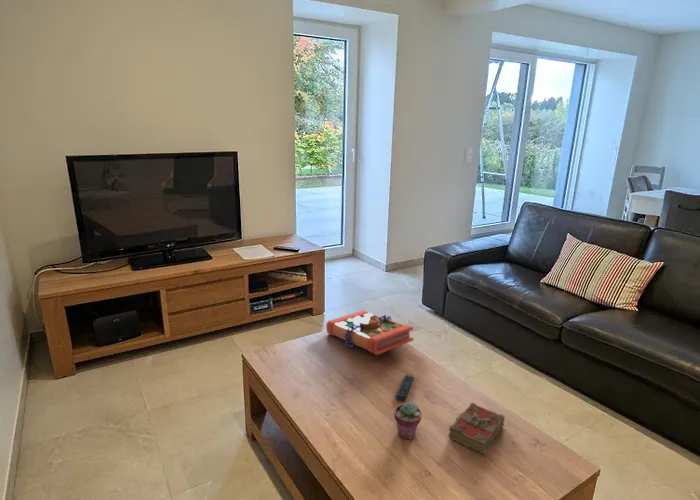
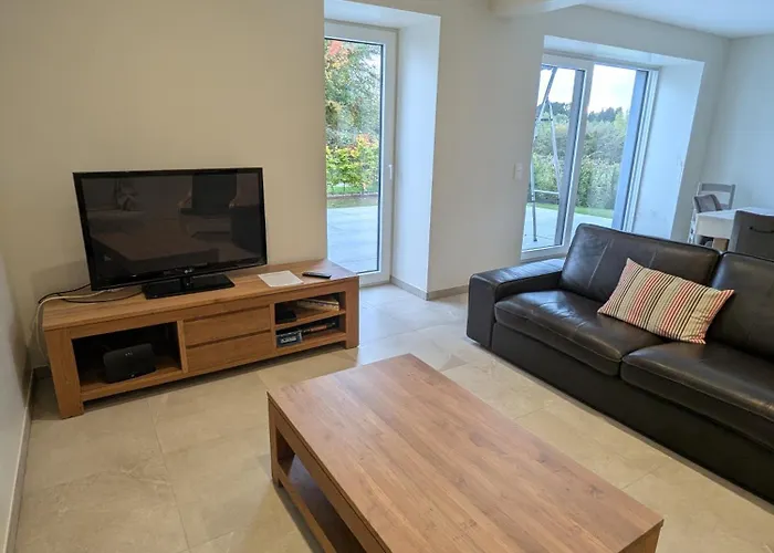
- book [447,402,506,455]
- book [325,309,414,356]
- remote control [394,374,415,401]
- potted succulent [393,401,423,441]
